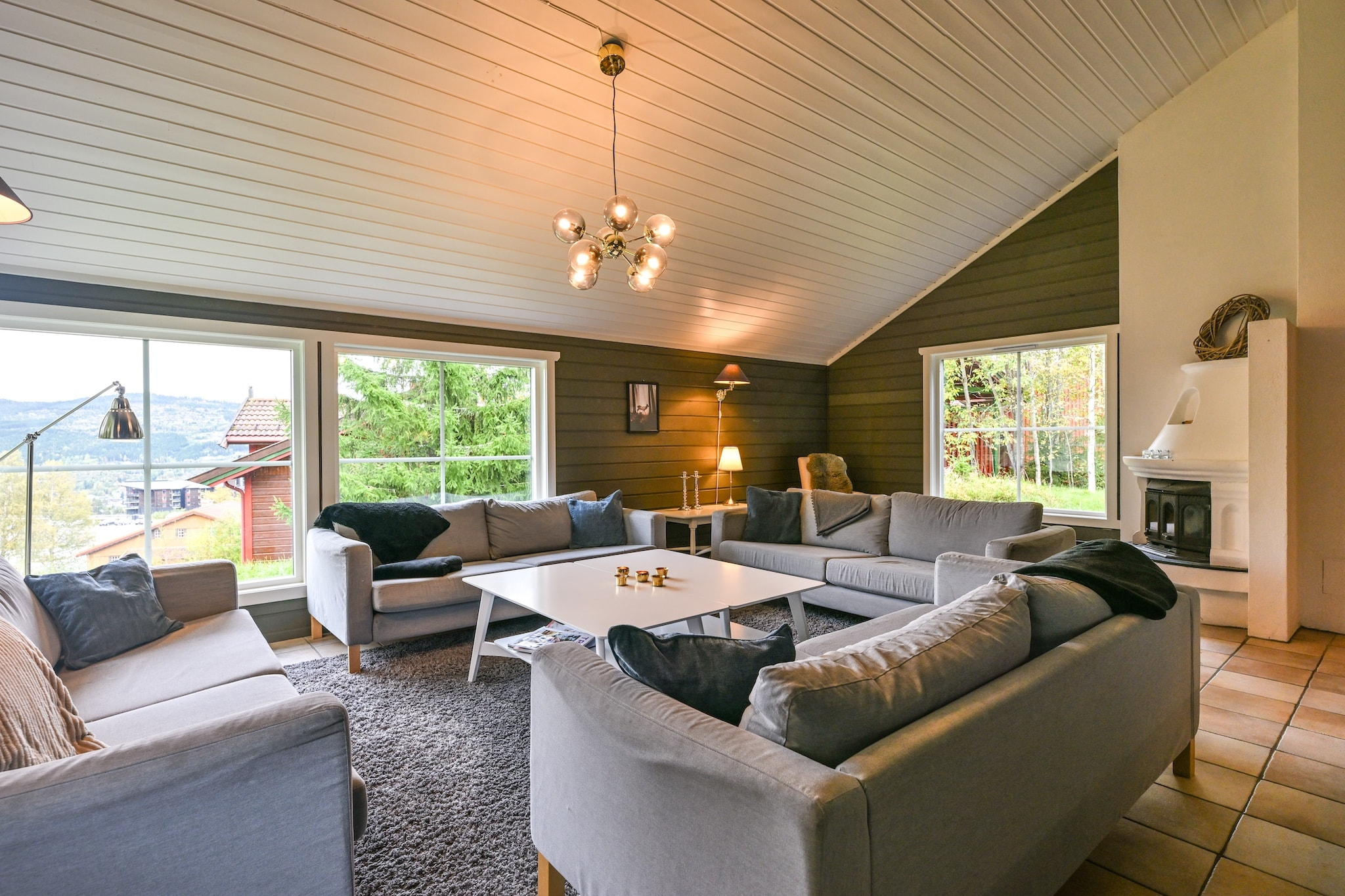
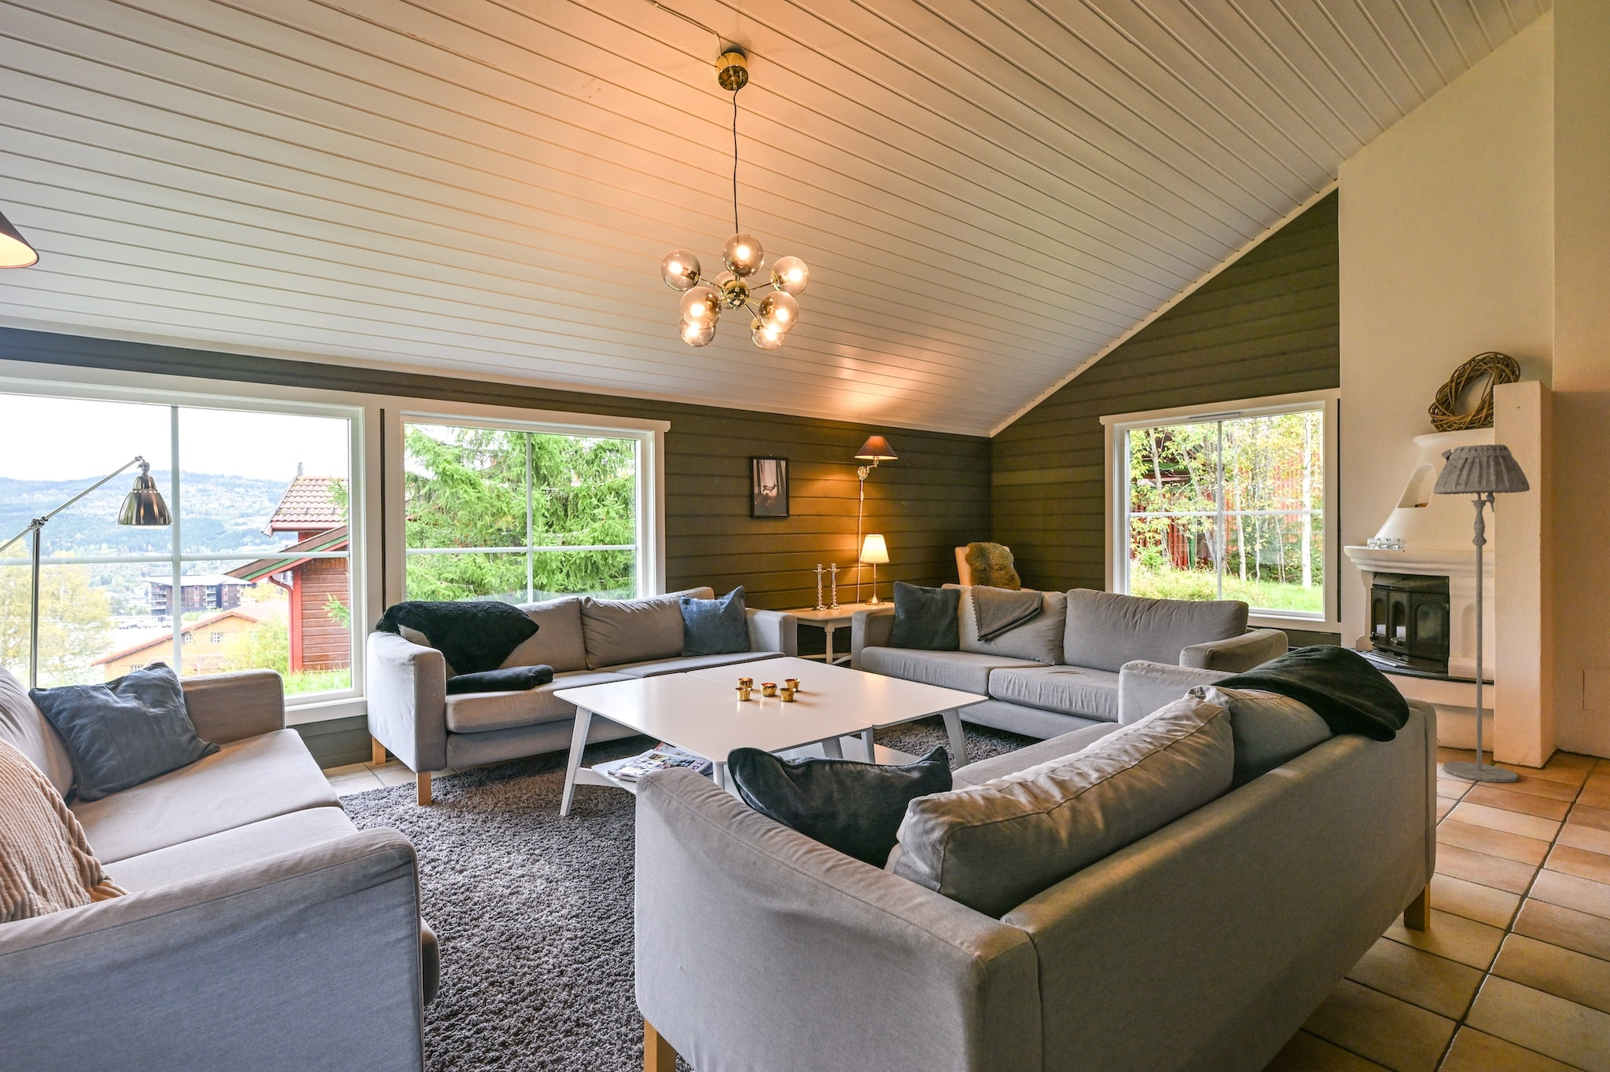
+ floor lamp [1433,444,1531,784]
